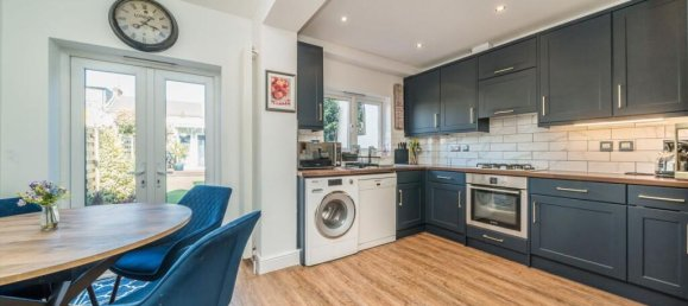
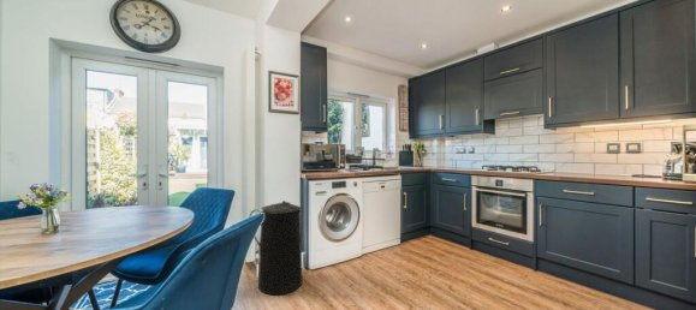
+ trash can [249,199,304,296]
